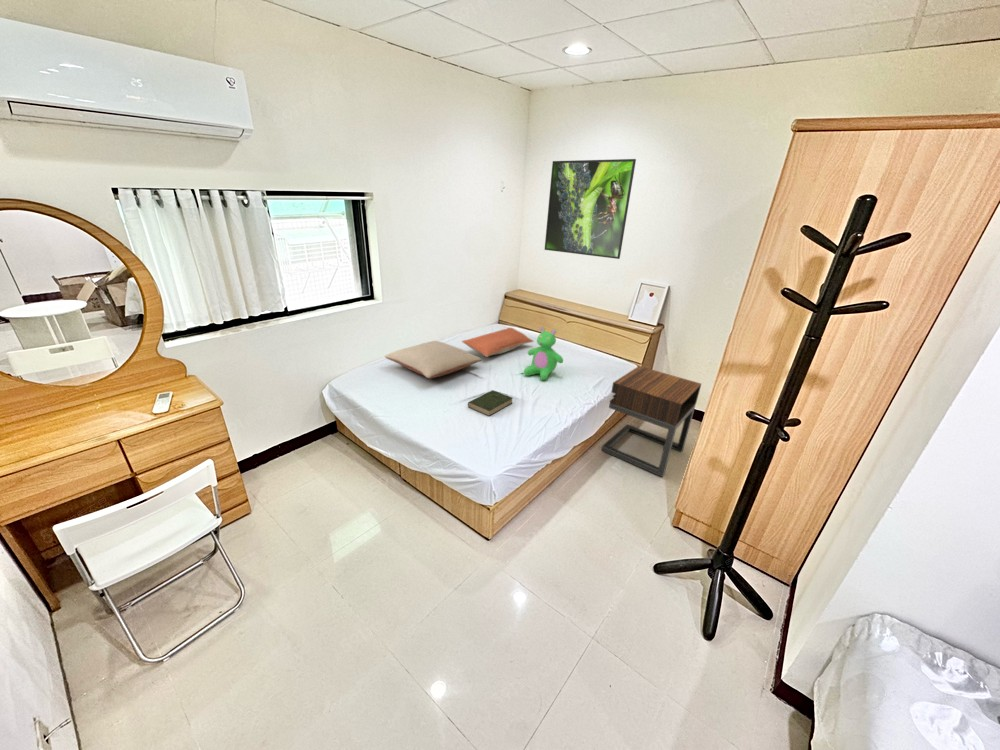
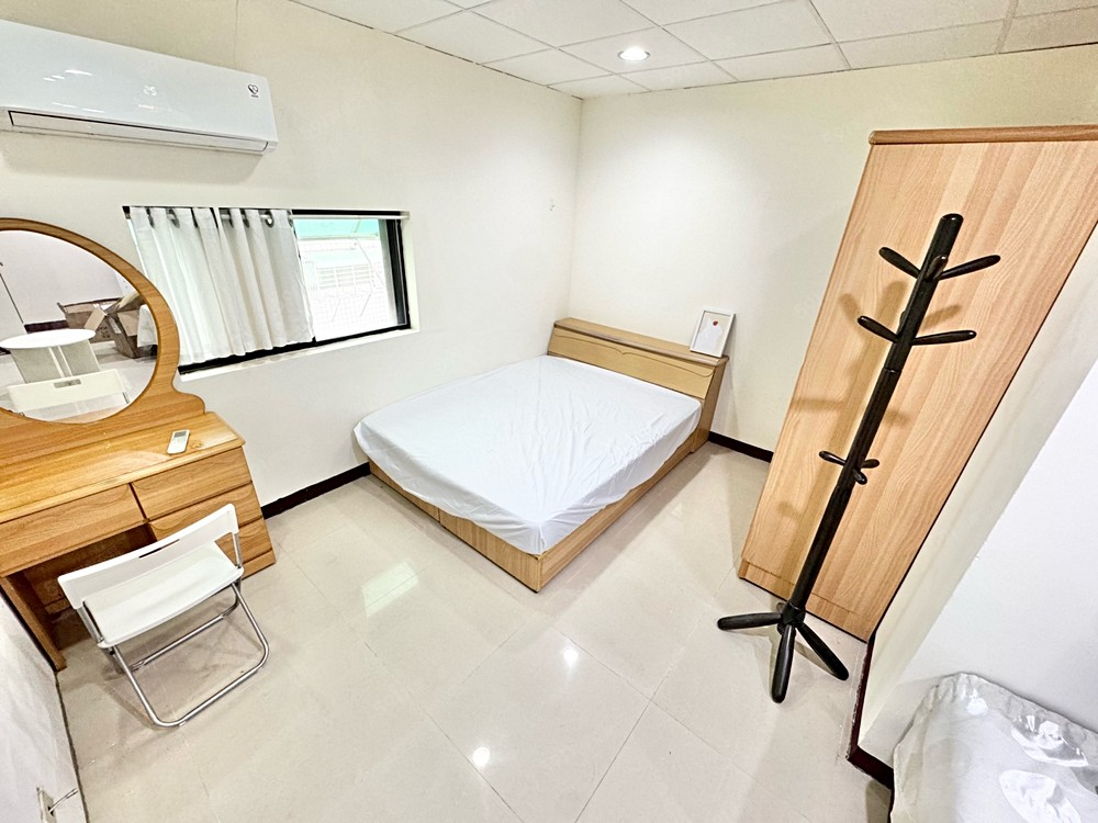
- book [467,389,514,417]
- pillow [384,340,483,380]
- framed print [544,158,637,260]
- pillow [461,327,535,358]
- nightstand [600,365,702,478]
- teddy bear [523,326,564,381]
